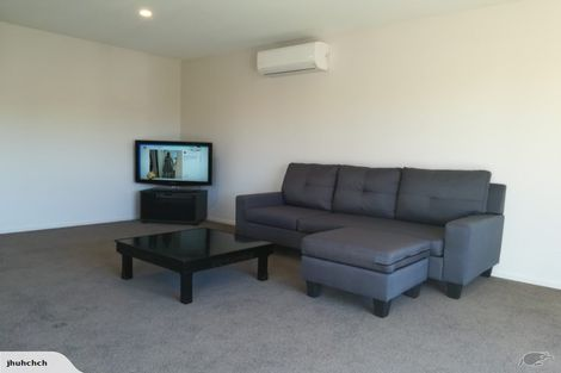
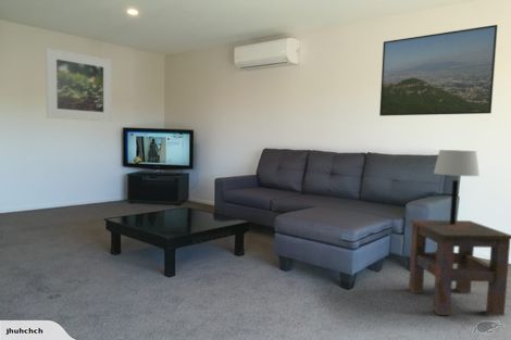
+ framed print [45,47,113,123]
+ table lamp [433,149,481,225]
+ side table [408,218,511,316]
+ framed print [378,24,499,117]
